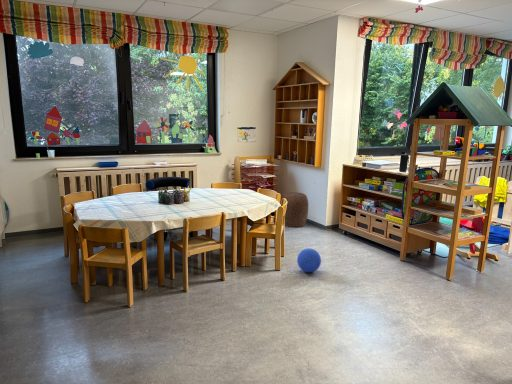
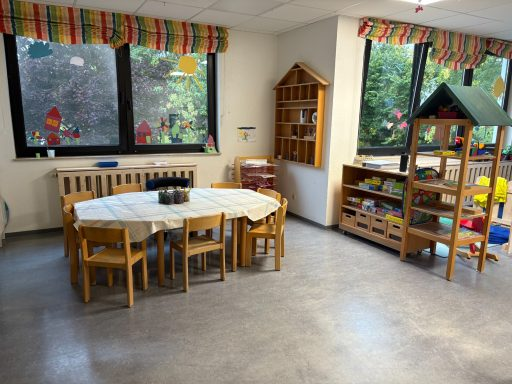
- ball [296,247,322,273]
- stool [281,191,309,228]
